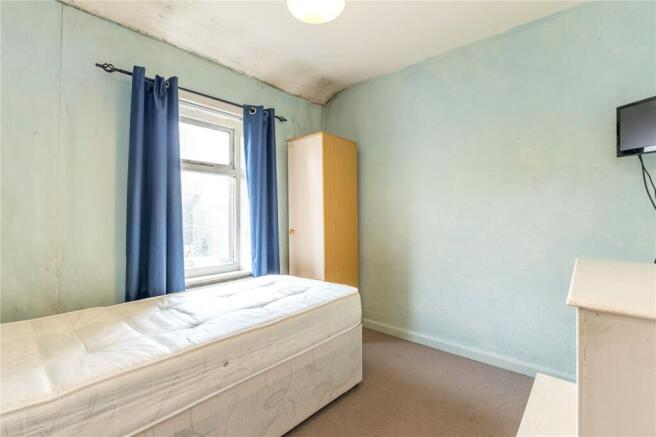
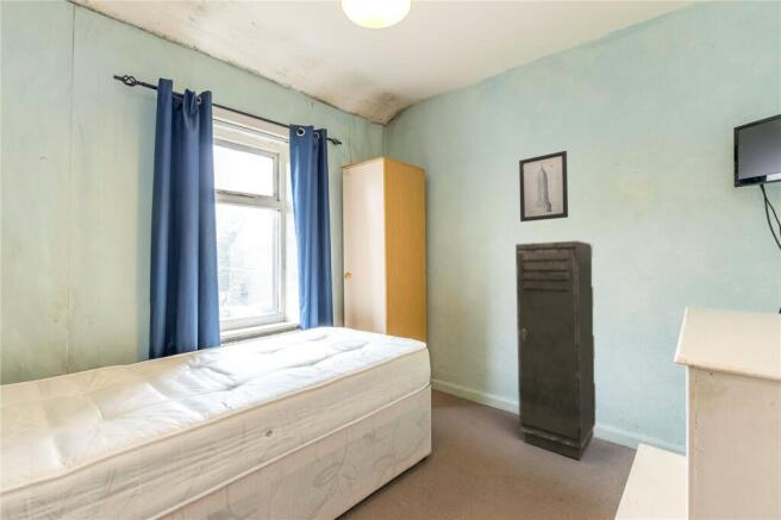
+ wall art [518,150,569,223]
+ storage cabinet [514,240,596,461]
